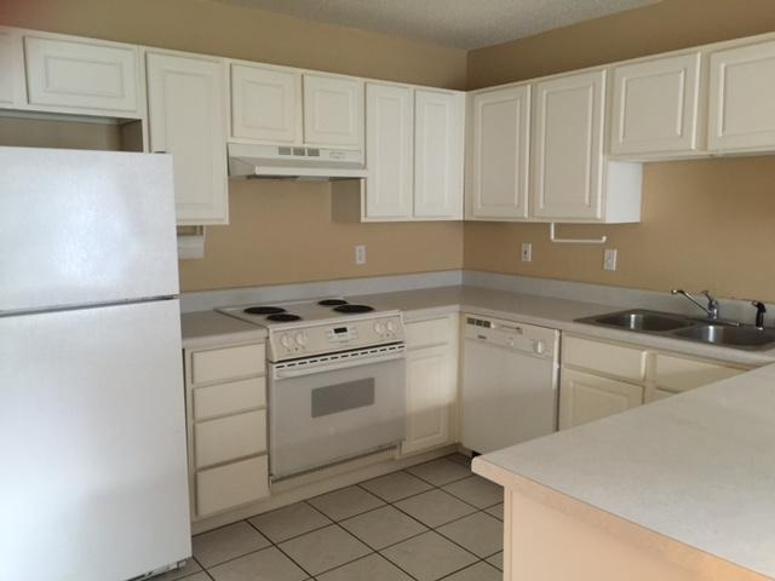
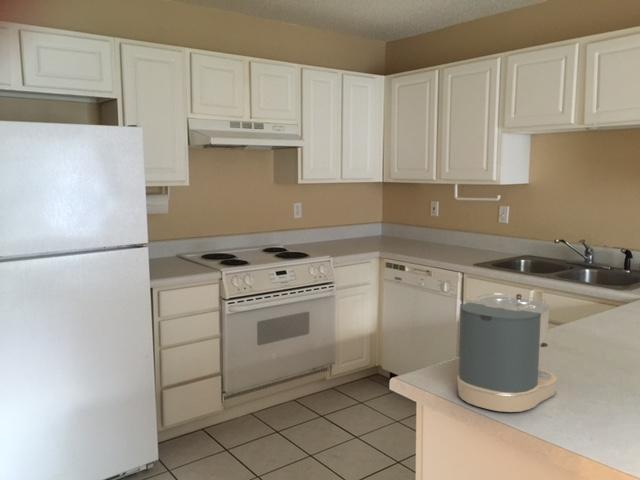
+ coffee maker [456,292,559,413]
